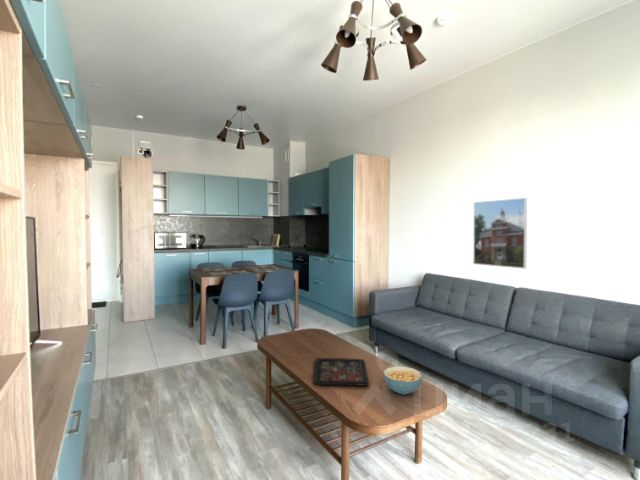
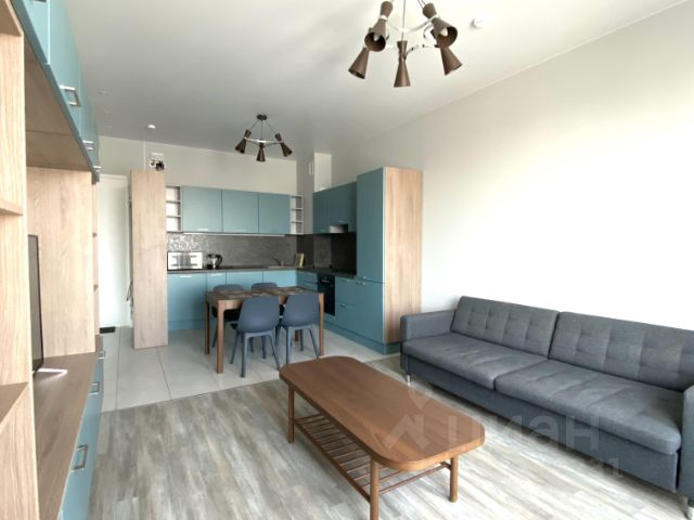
- cereal bowl [383,365,423,395]
- decorative tray [312,357,370,387]
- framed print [472,197,528,270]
